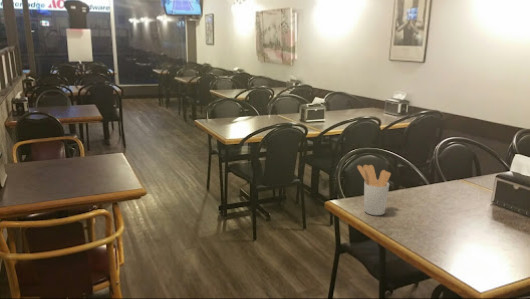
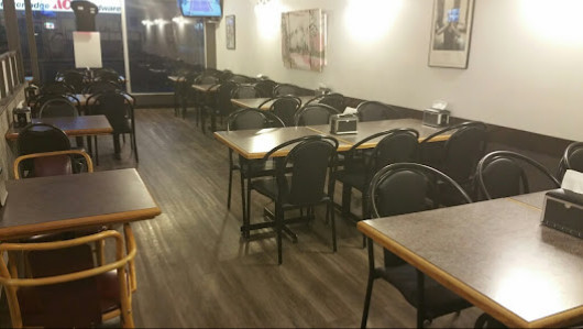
- utensil holder [356,164,392,216]
